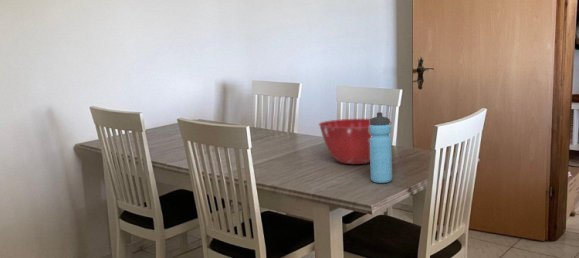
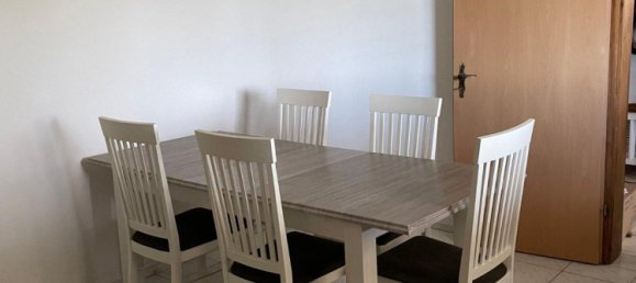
- mixing bowl [318,118,393,165]
- water bottle [369,111,393,184]
